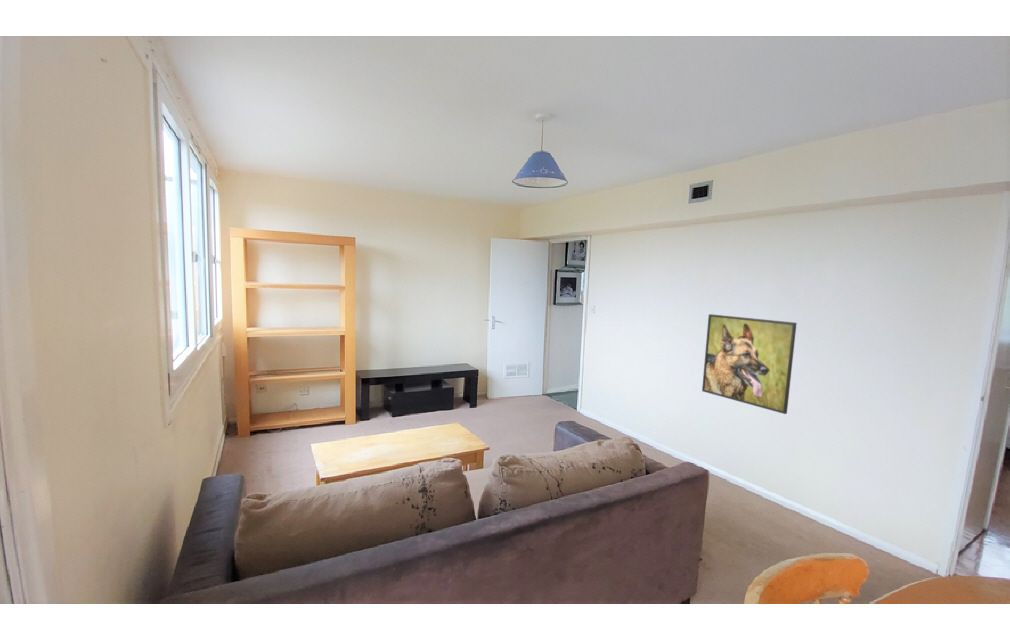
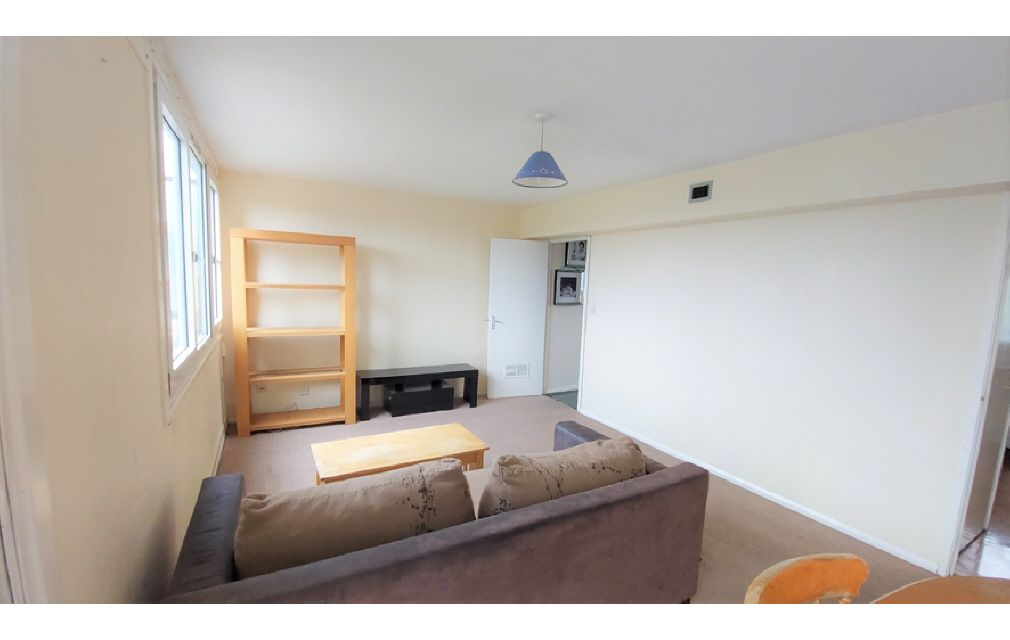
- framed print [701,313,798,415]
